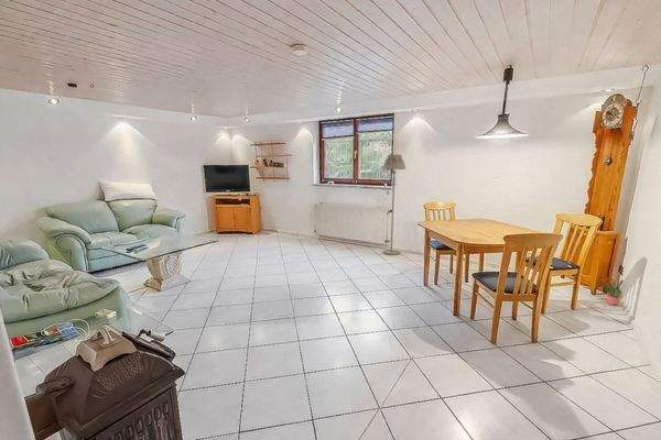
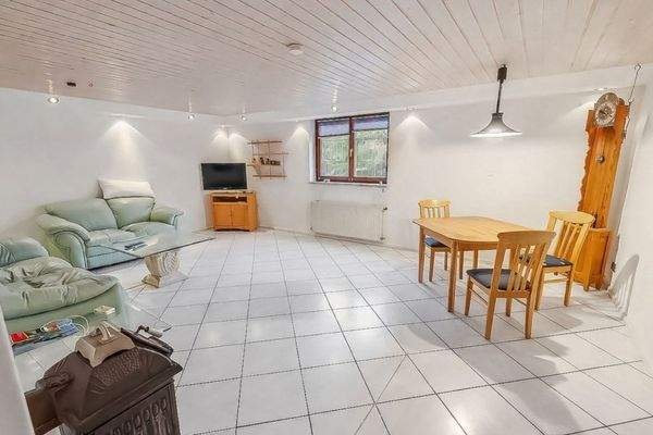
- potted plant [599,278,625,306]
- floor lamp [382,154,407,256]
